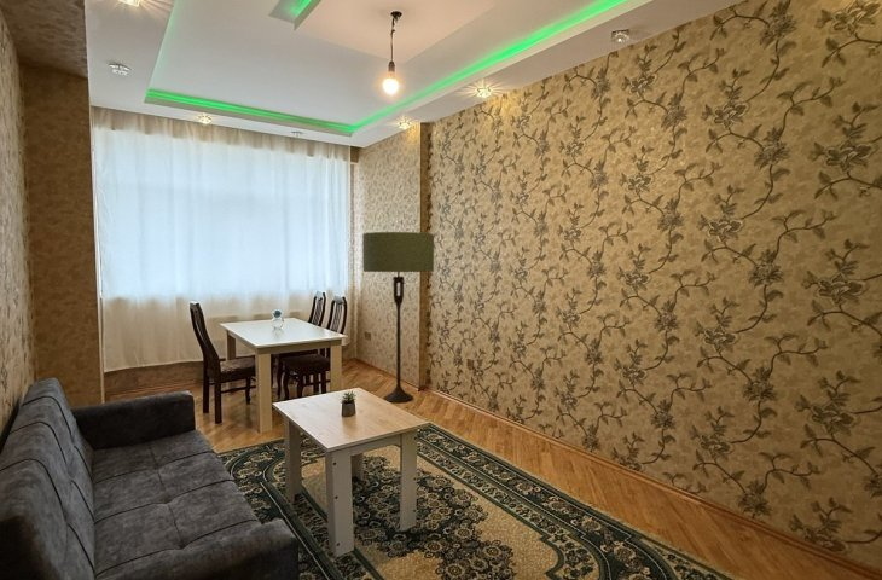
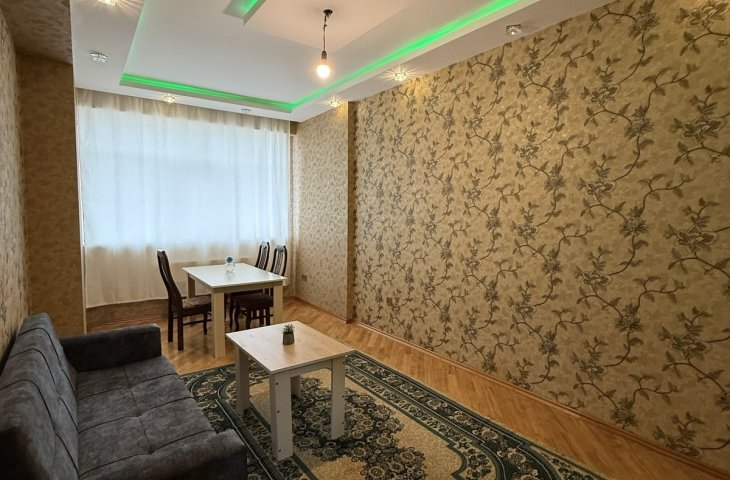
- floor lamp [361,231,435,404]
